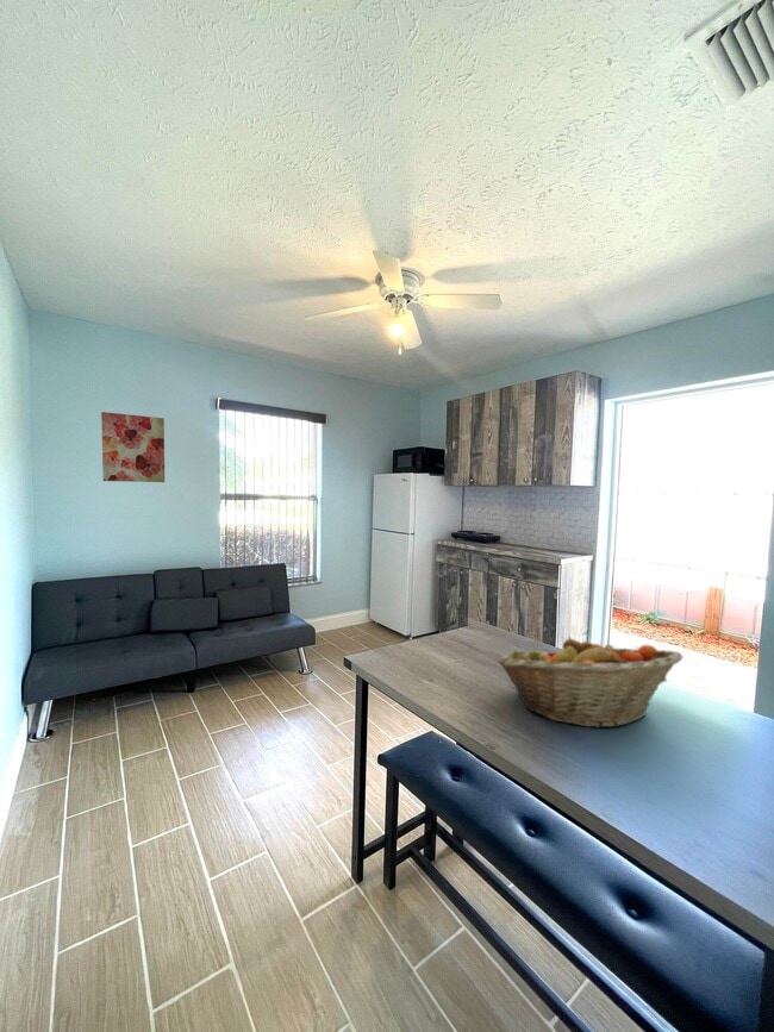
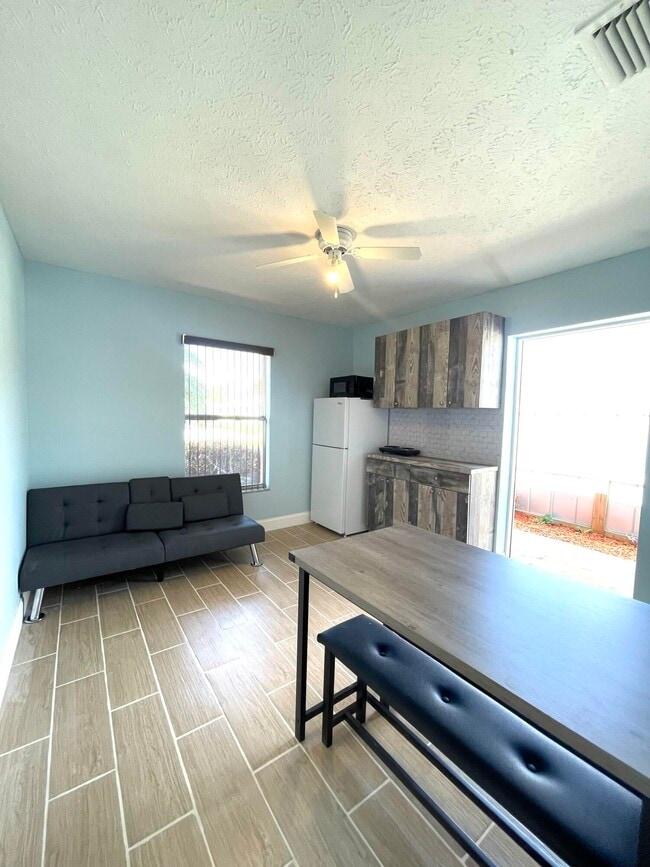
- wall art [100,411,166,483]
- fruit basket [495,636,684,728]
